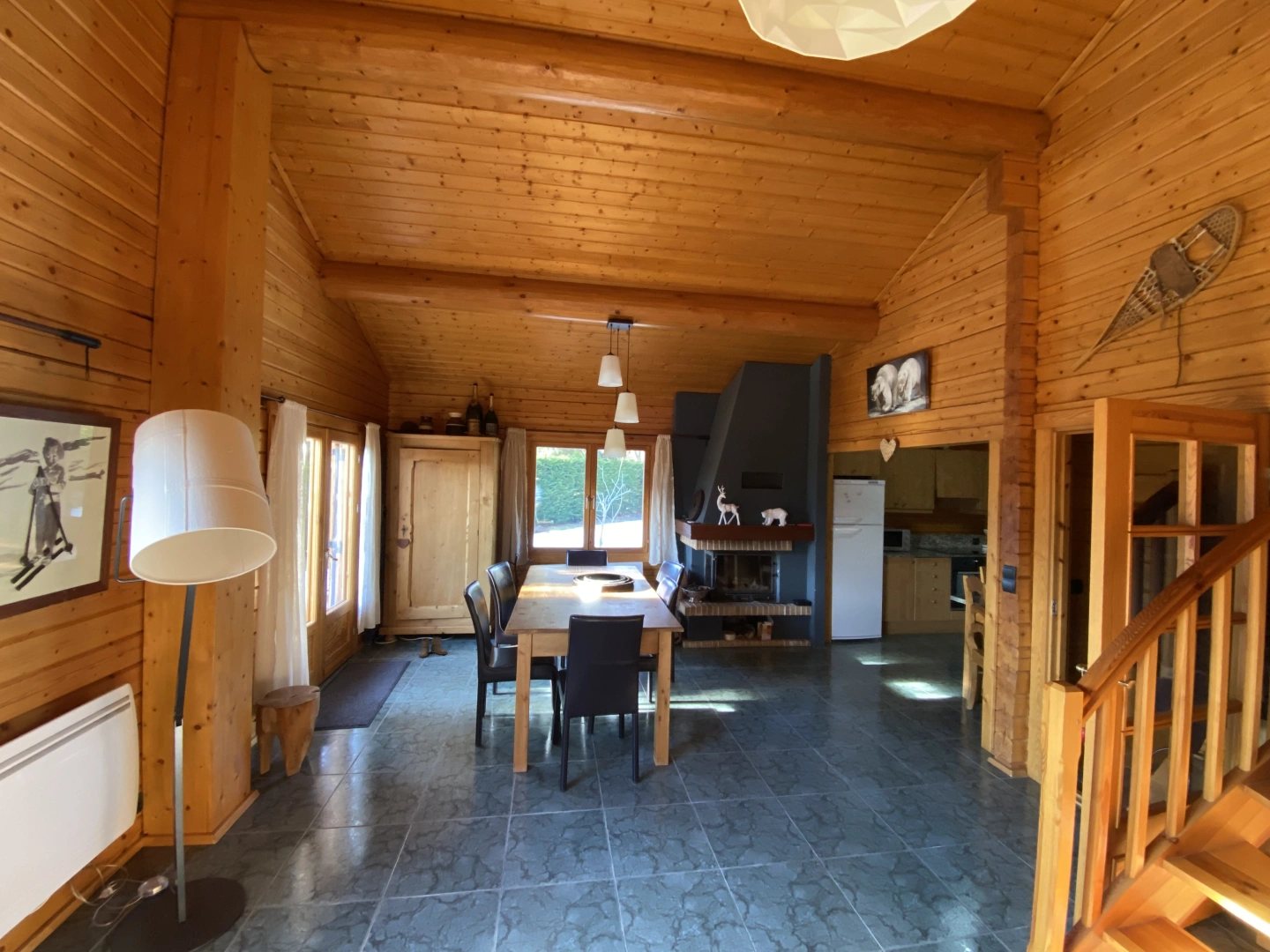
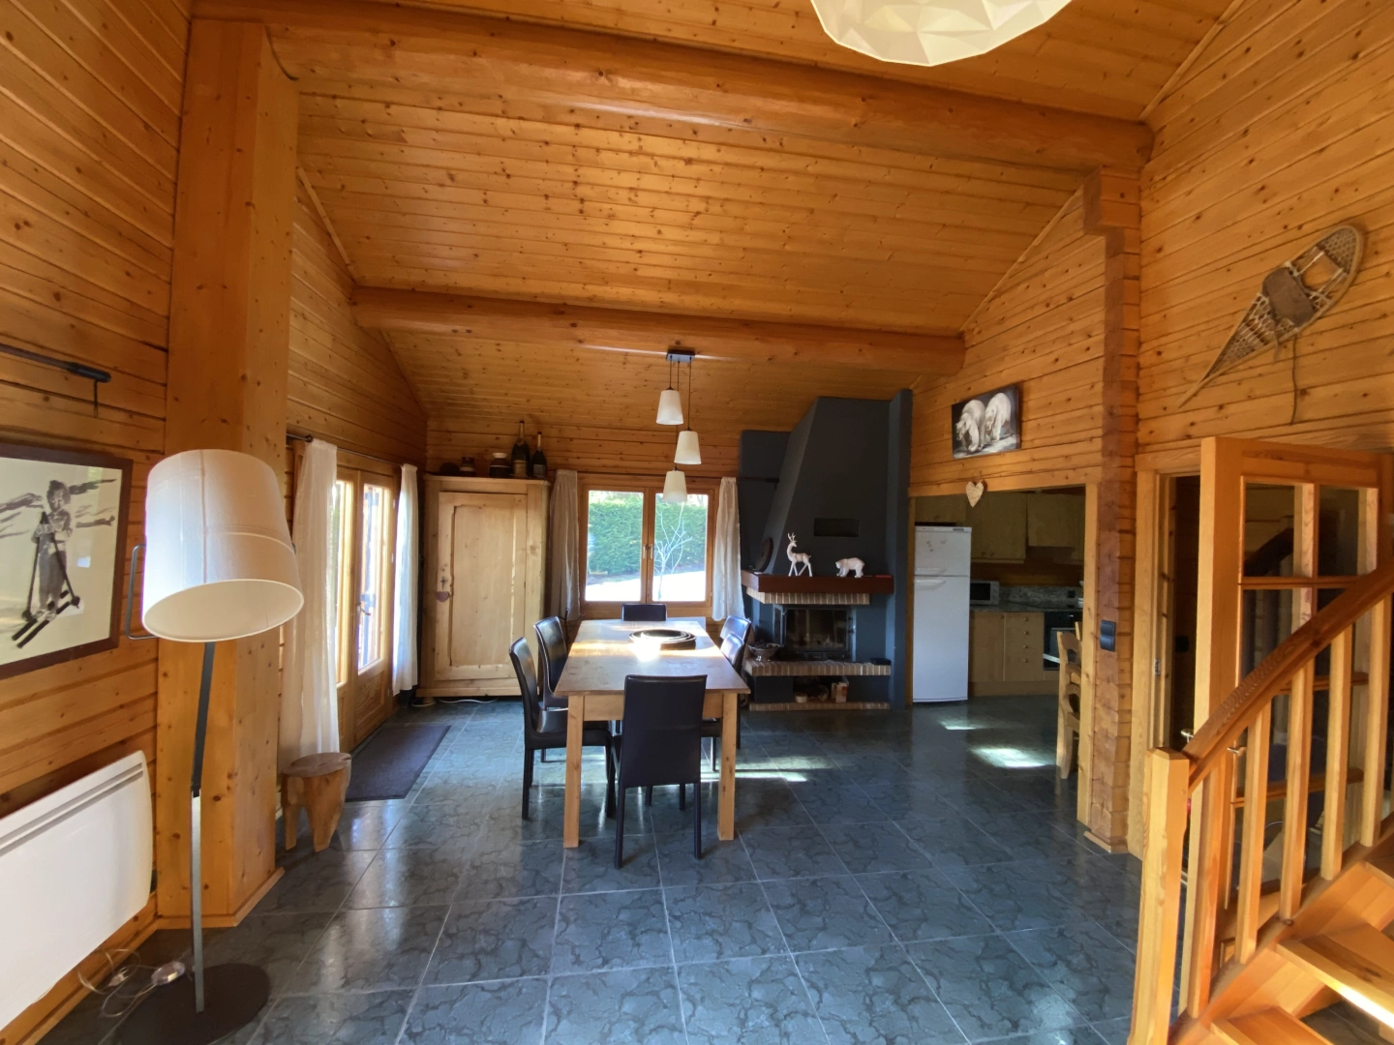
- boots [417,636,448,658]
